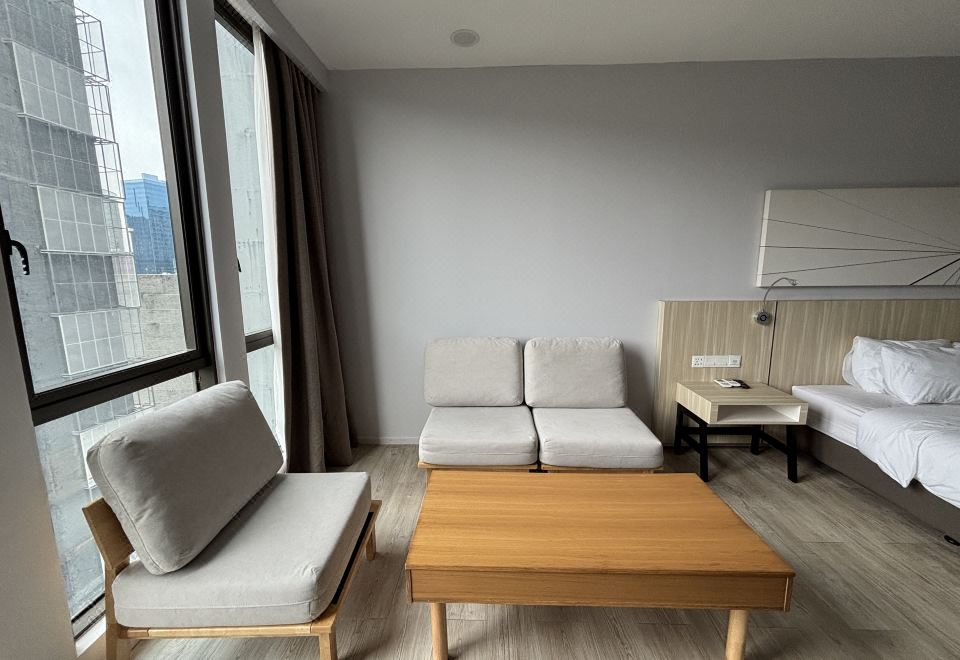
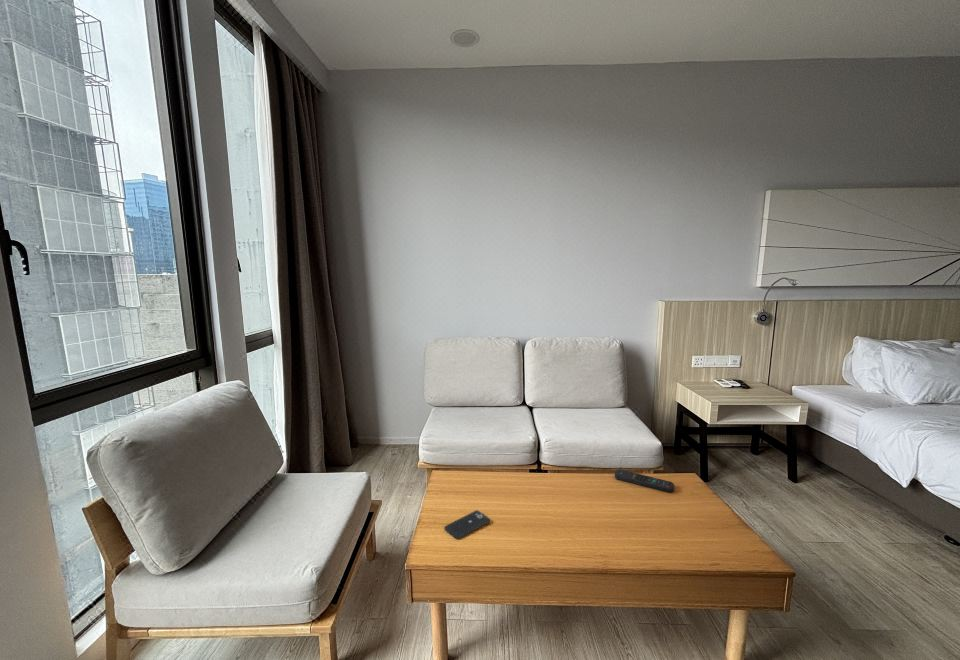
+ remote control [614,468,675,493]
+ smartphone [443,509,491,540]
